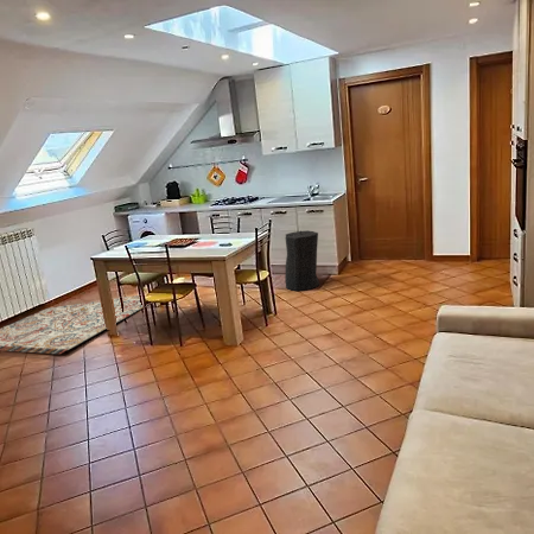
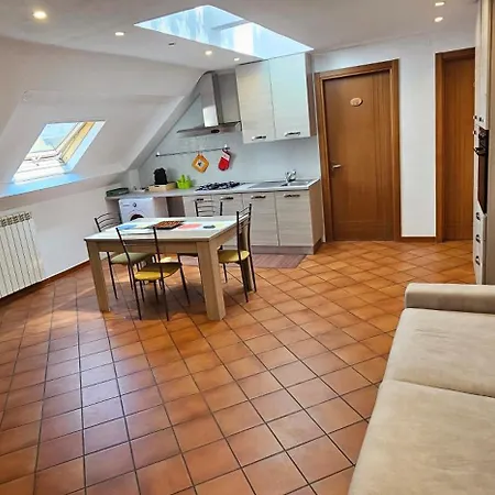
- rug [0,294,151,355]
- trash can [284,229,320,292]
